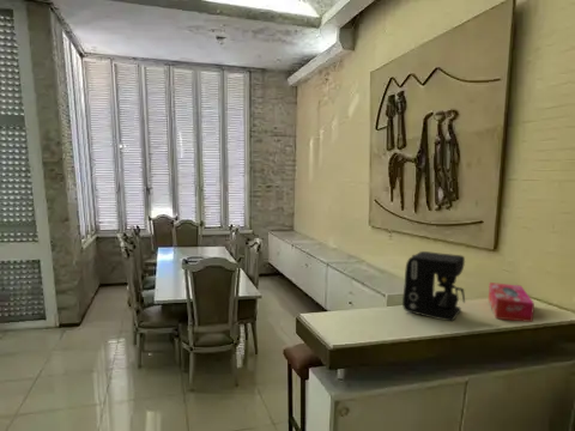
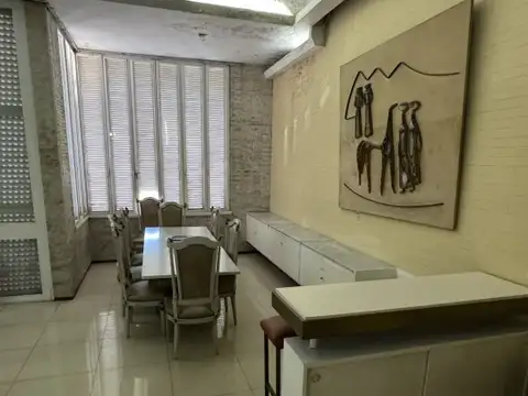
- tissue box [488,281,535,323]
- coffee maker [401,250,466,322]
